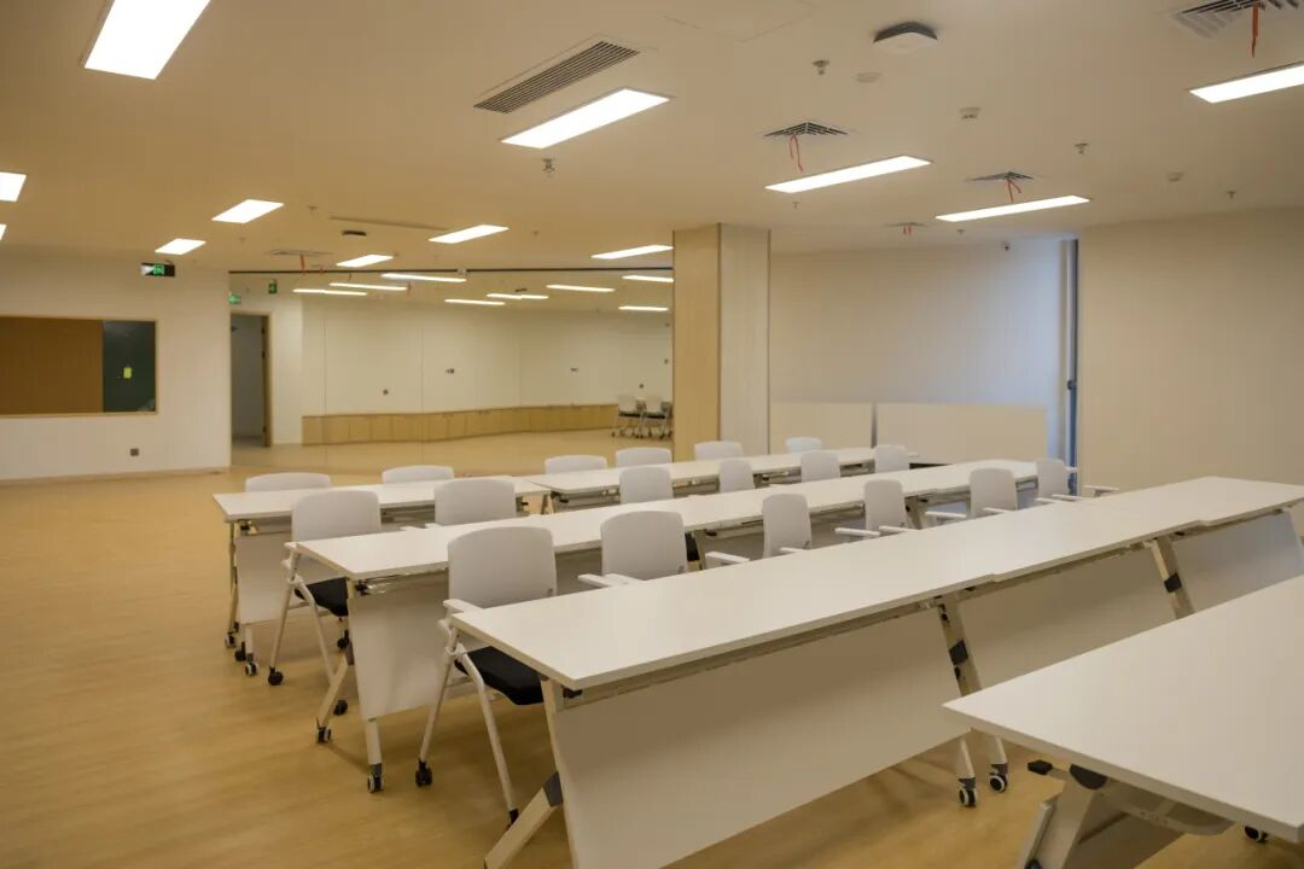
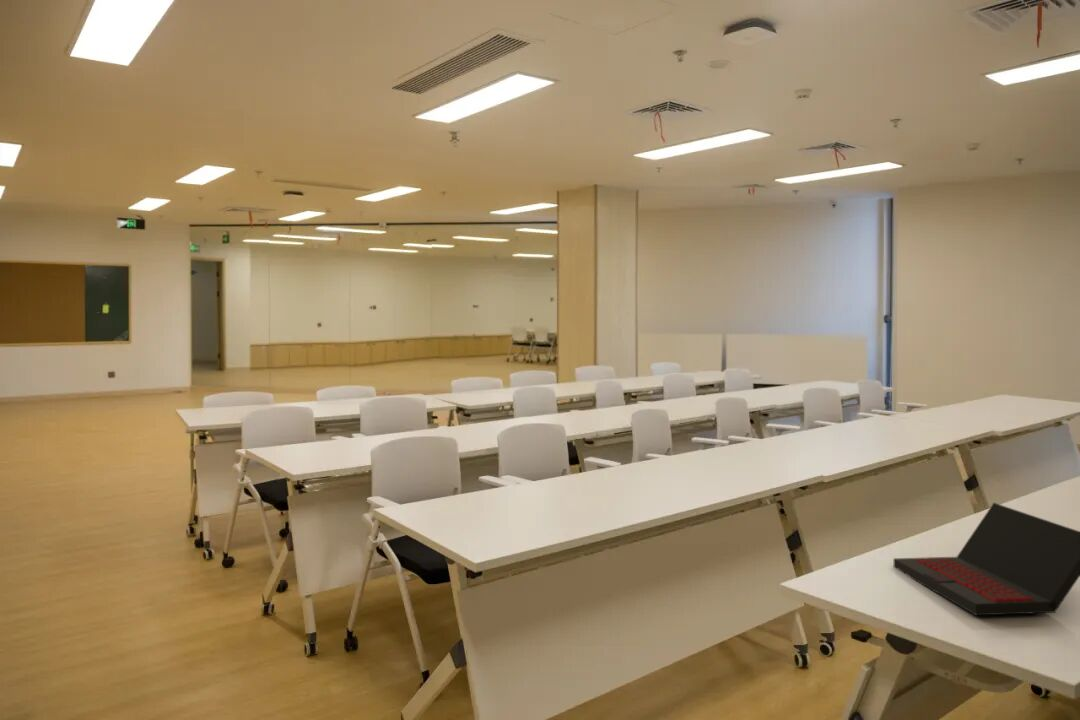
+ laptop [893,502,1080,616]
